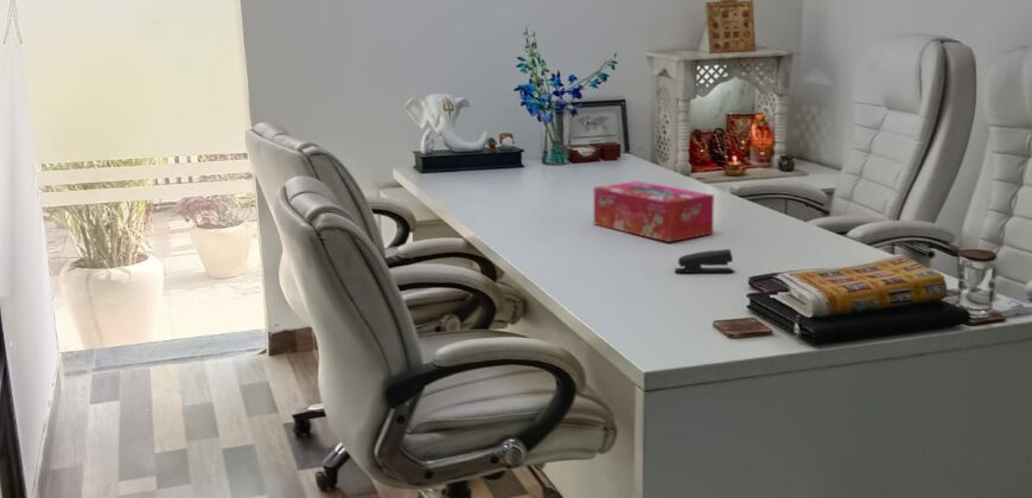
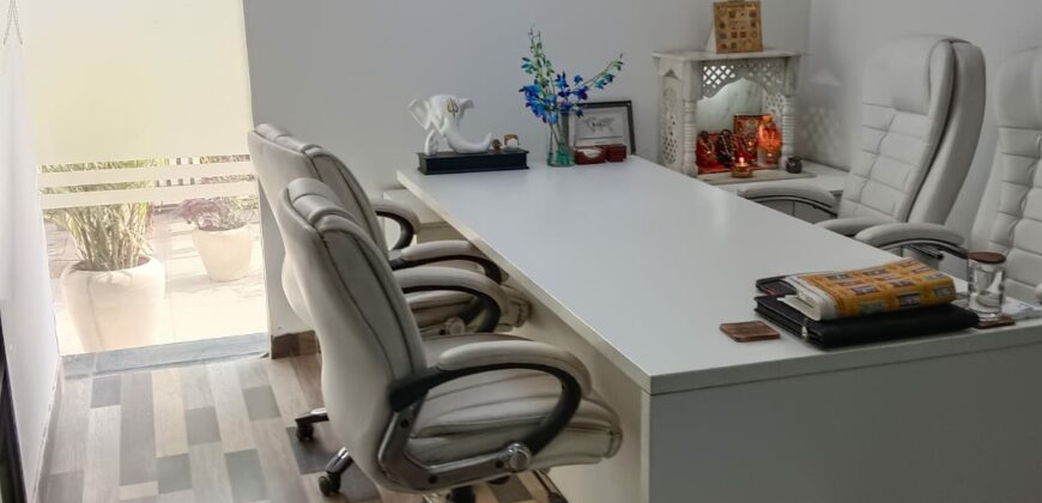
- stapler [674,248,734,273]
- tissue box [593,180,715,243]
